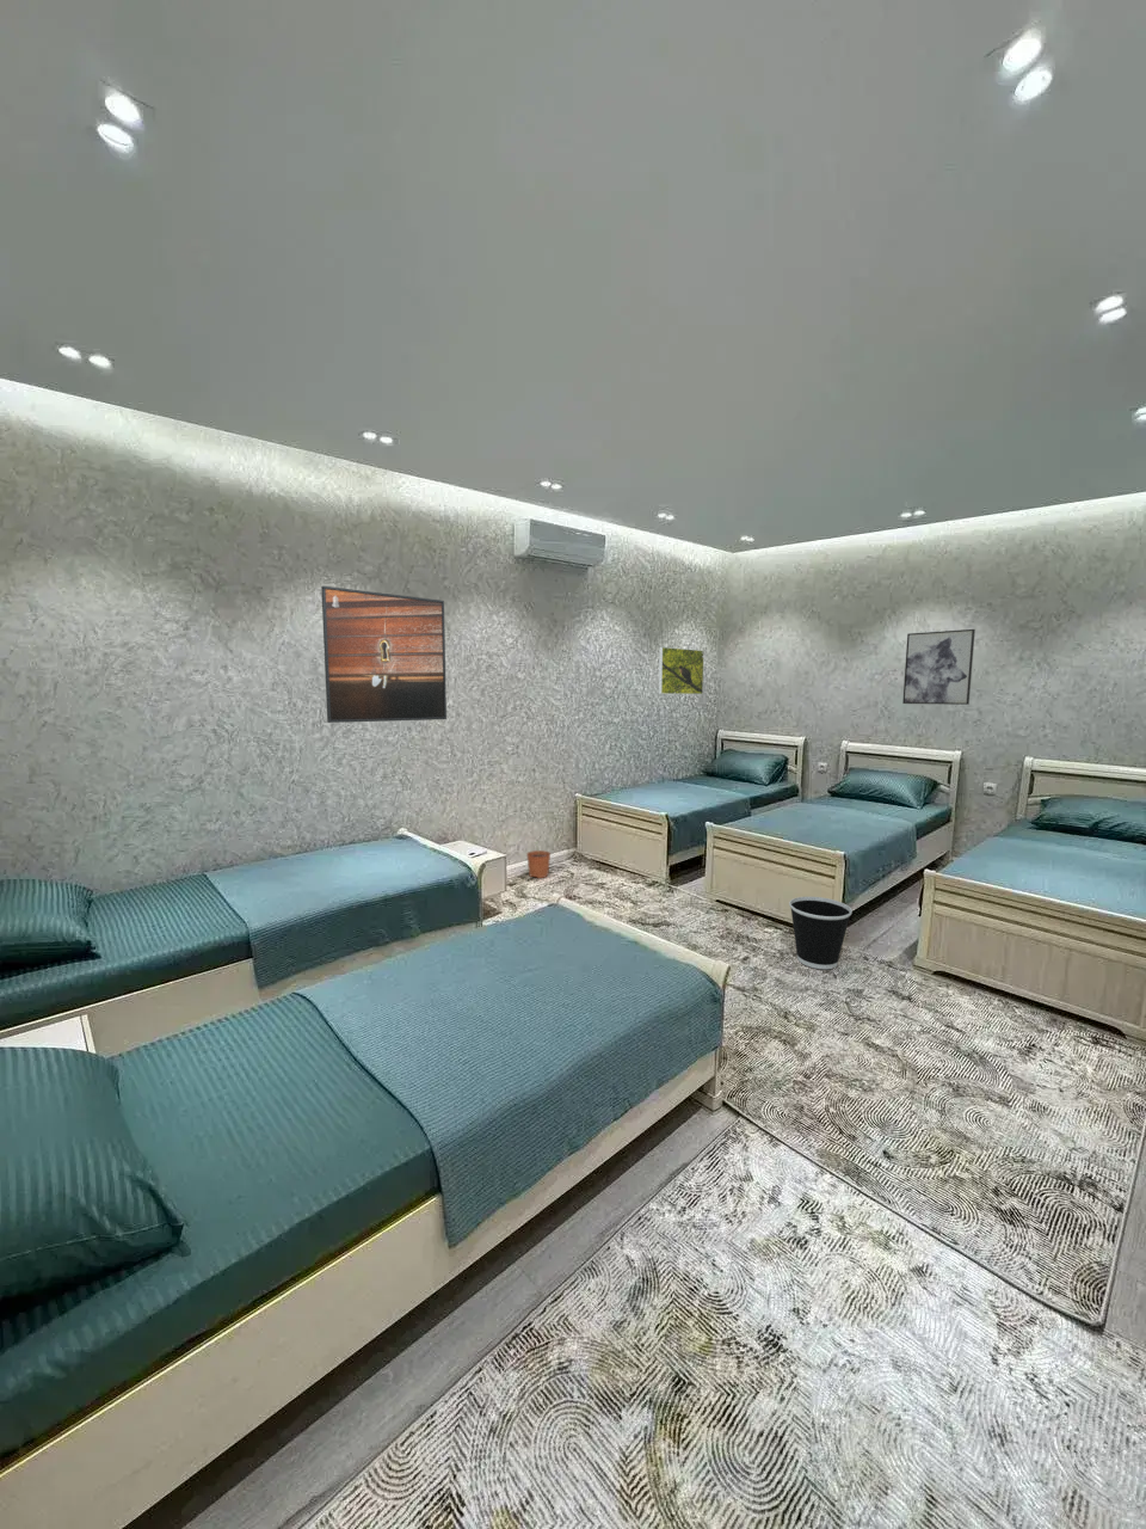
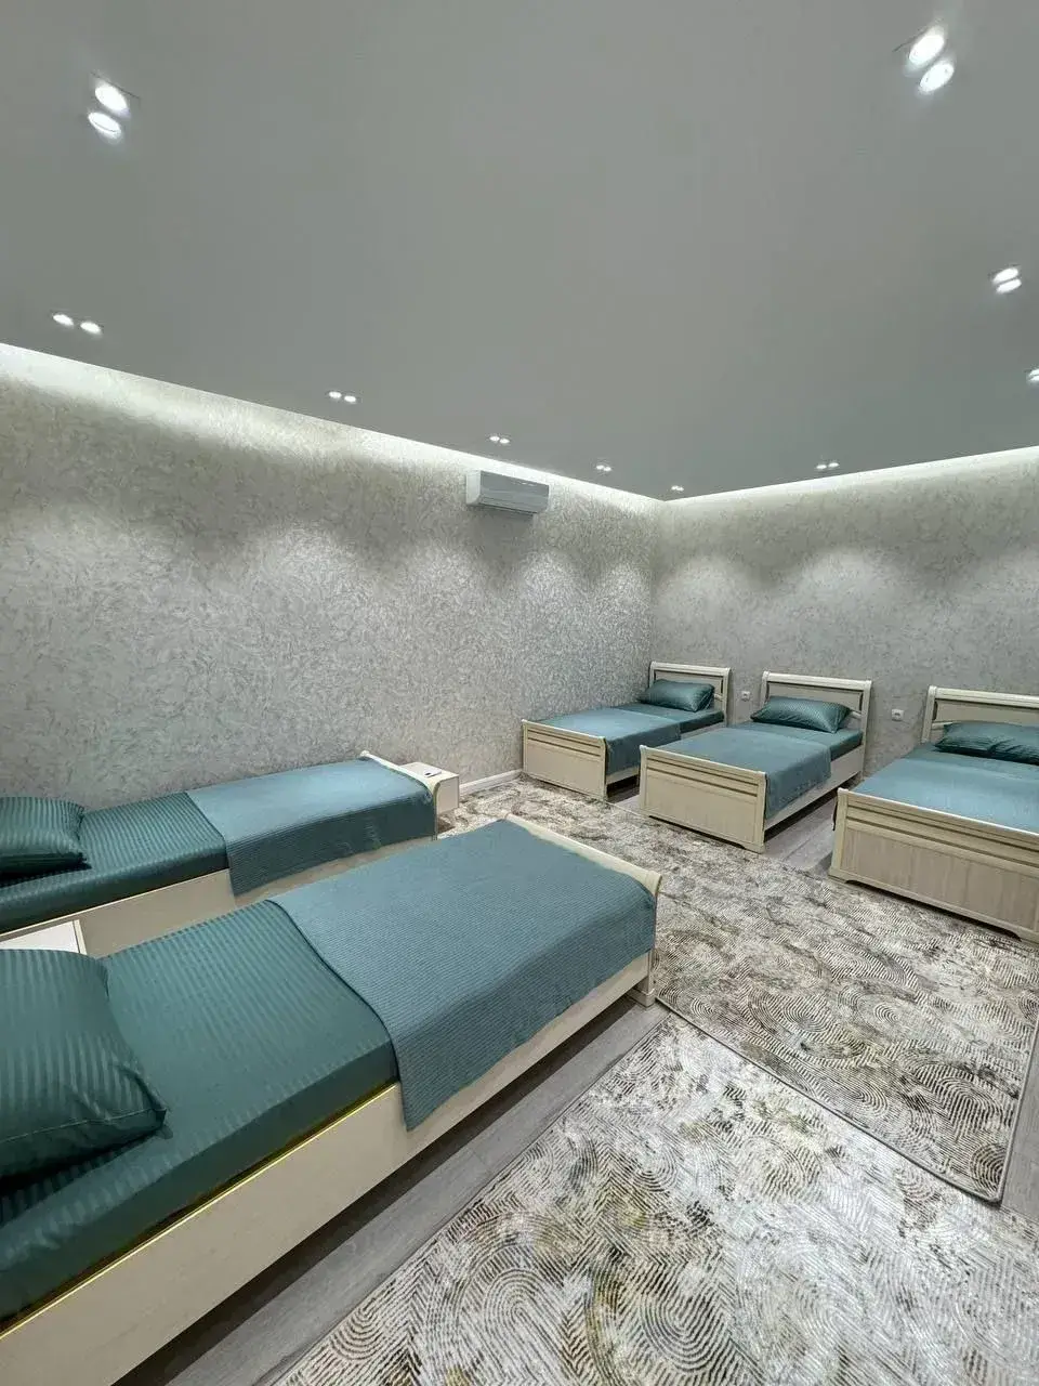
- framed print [657,647,705,695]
- plant pot [525,842,551,879]
- wastebasket [787,896,853,970]
- wall art [902,628,976,706]
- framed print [320,585,448,724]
